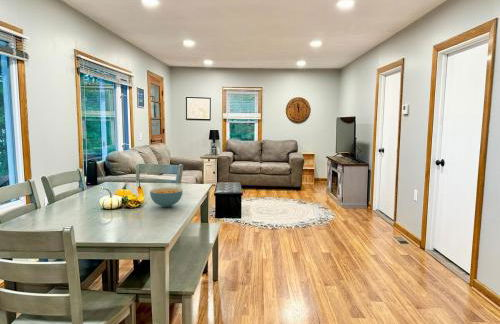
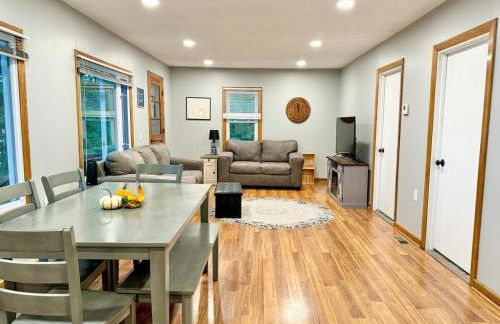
- cereal bowl [149,187,183,208]
